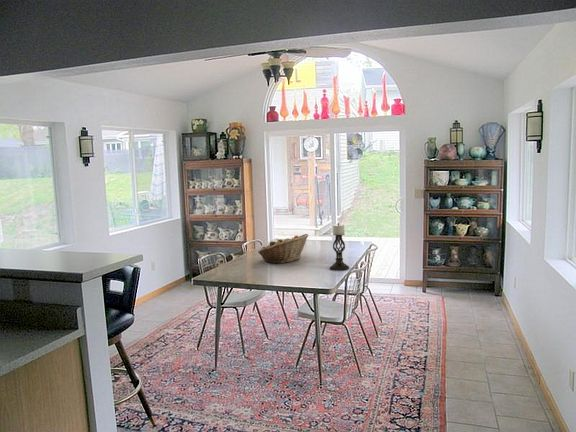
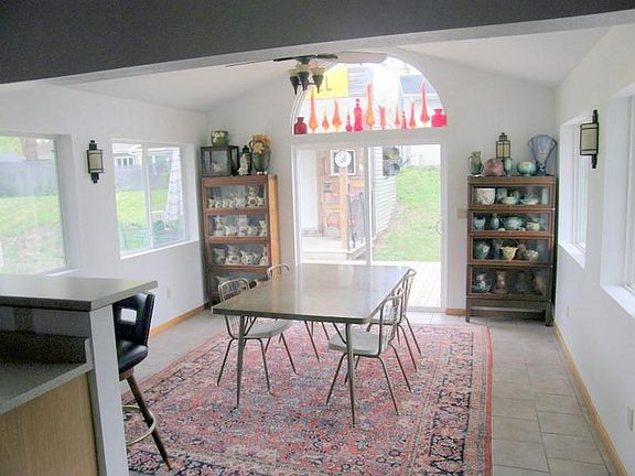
- candle holder [329,222,350,271]
- fruit basket [257,233,310,265]
